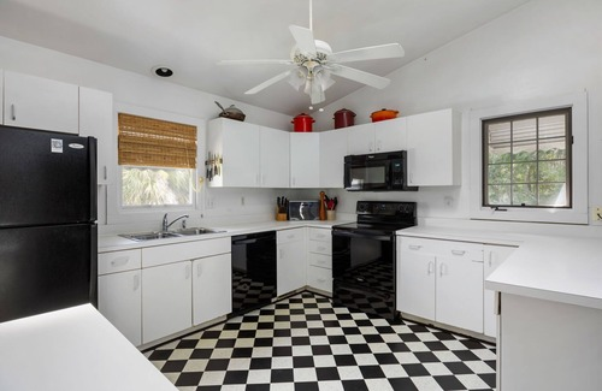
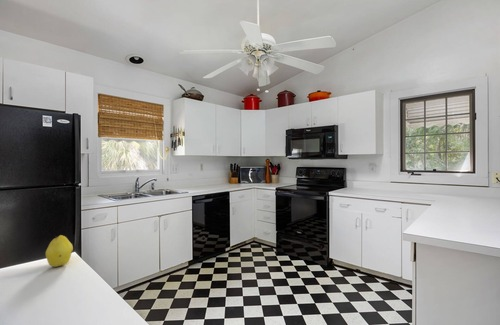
+ fruit [45,234,74,268]
